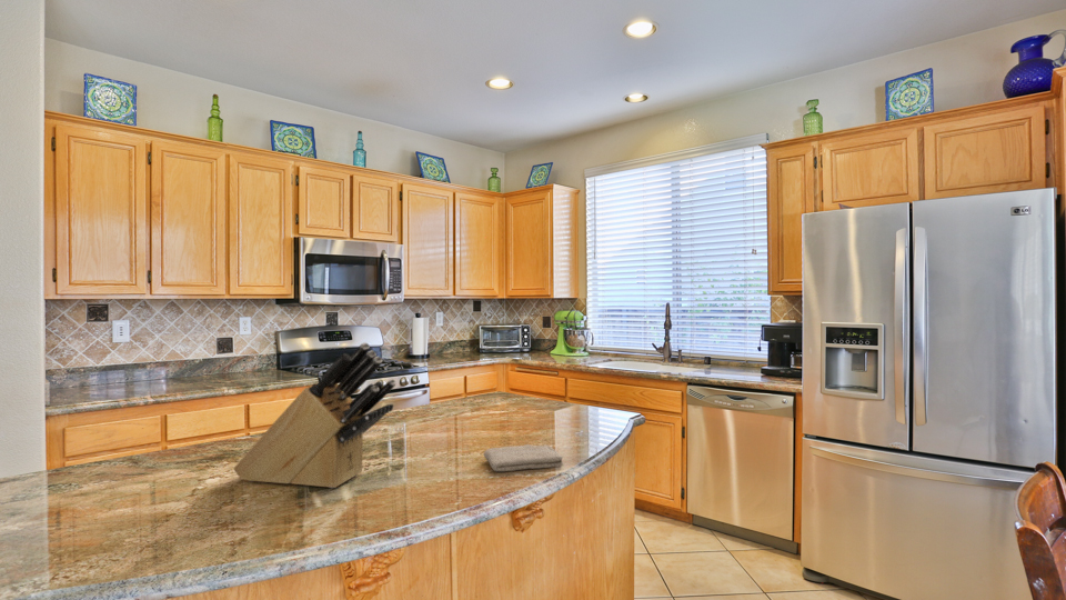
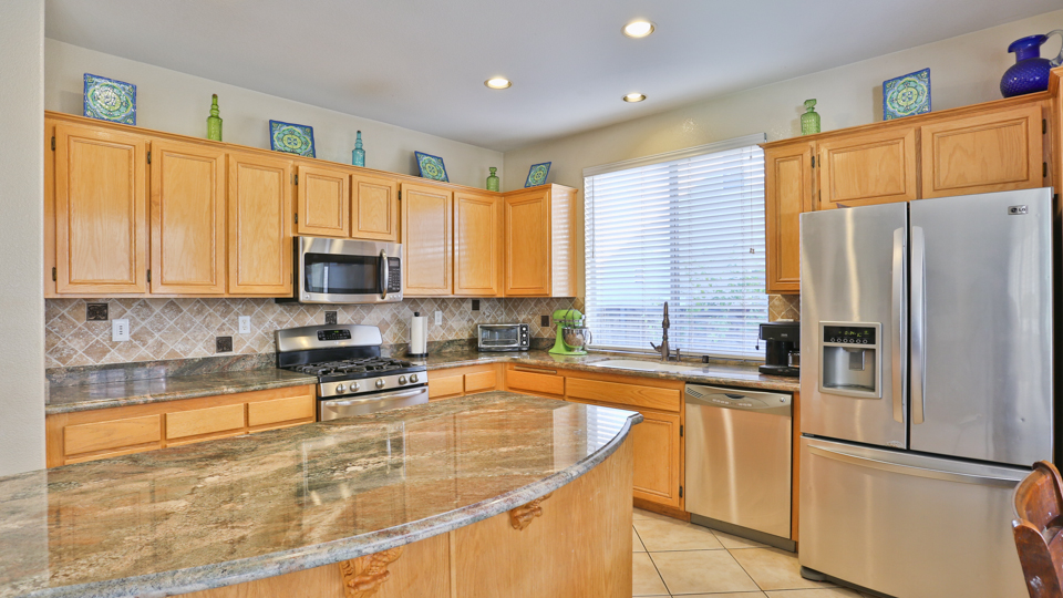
- washcloth [483,443,564,472]
- knife block [232,341,398,489]
